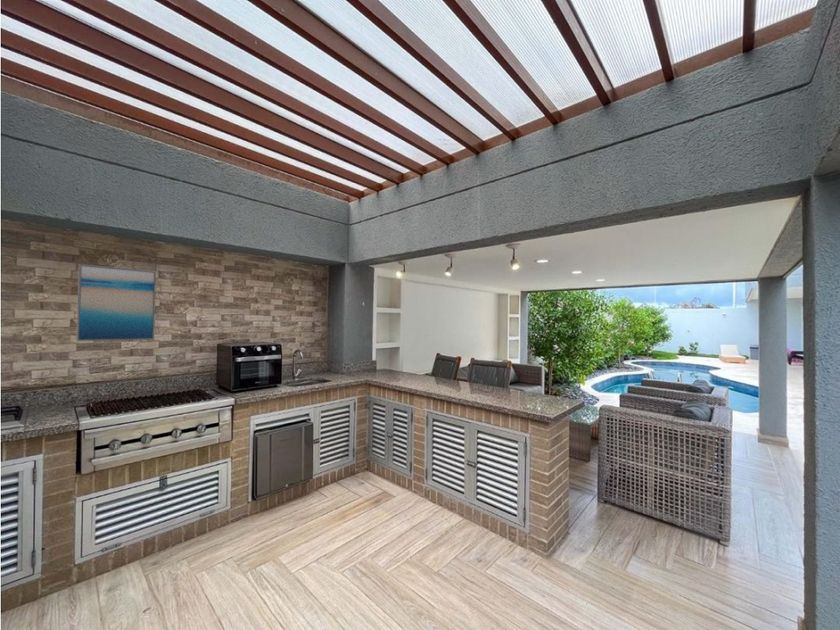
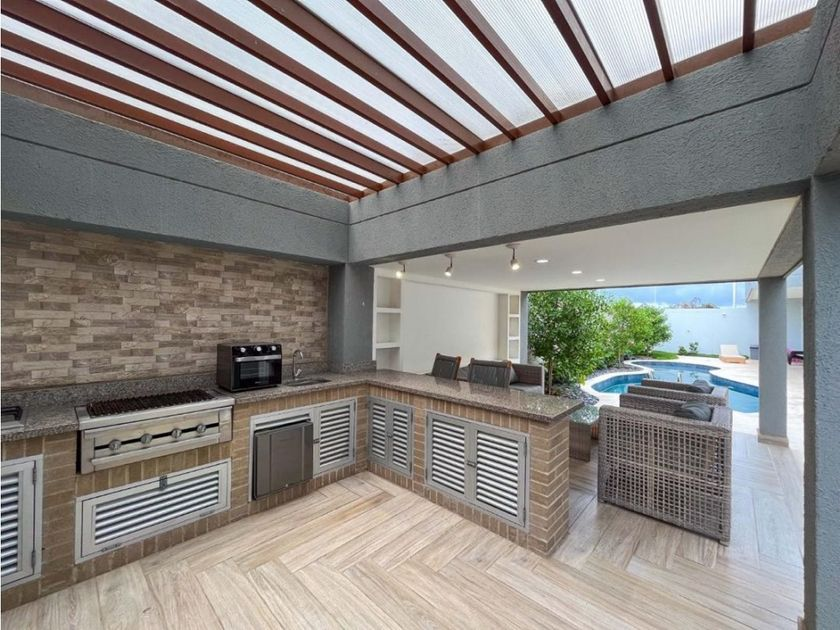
- wall art [75,263,157,342]
